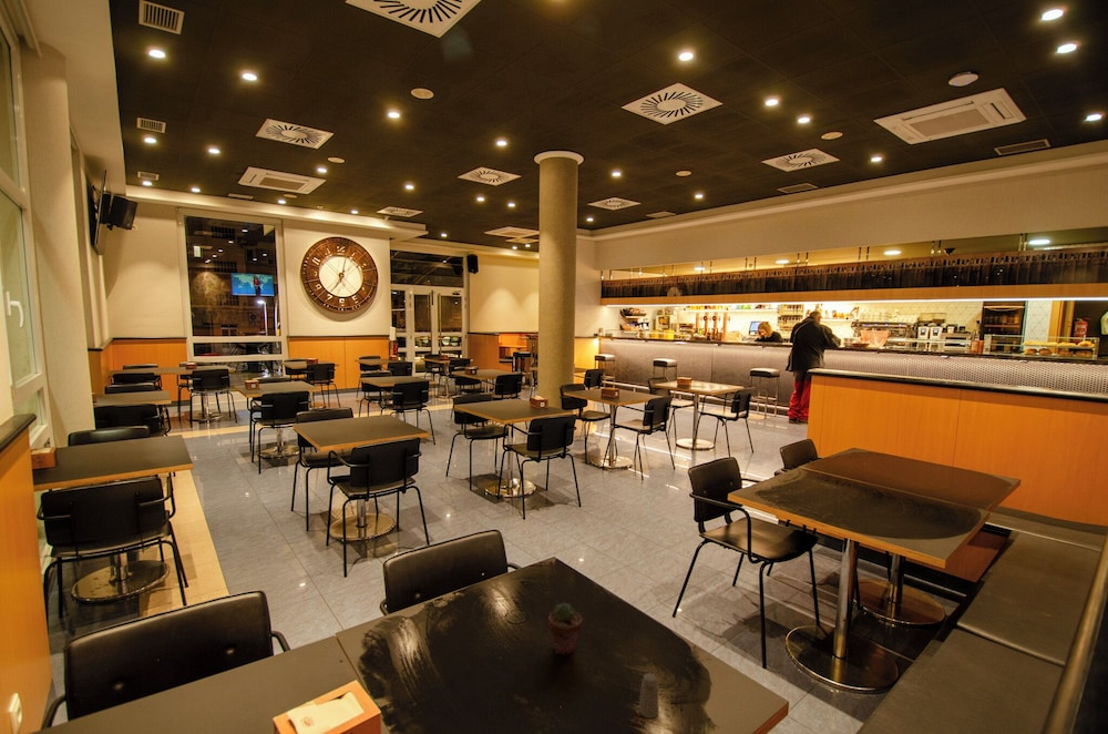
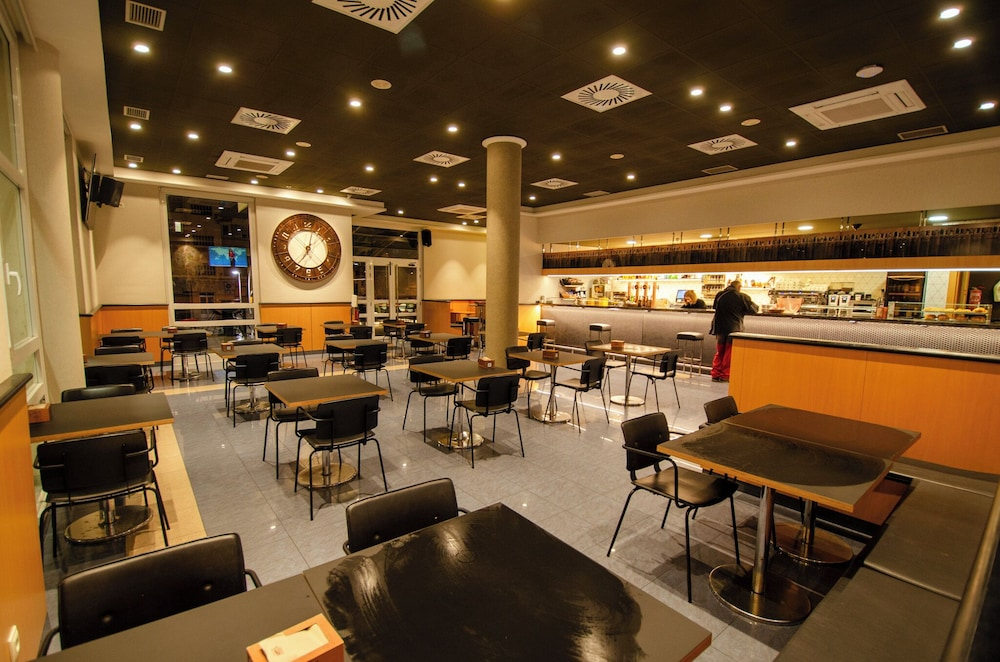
- potted succulent [547,601,584,656]
- saltshaker [638,673,660,720]
